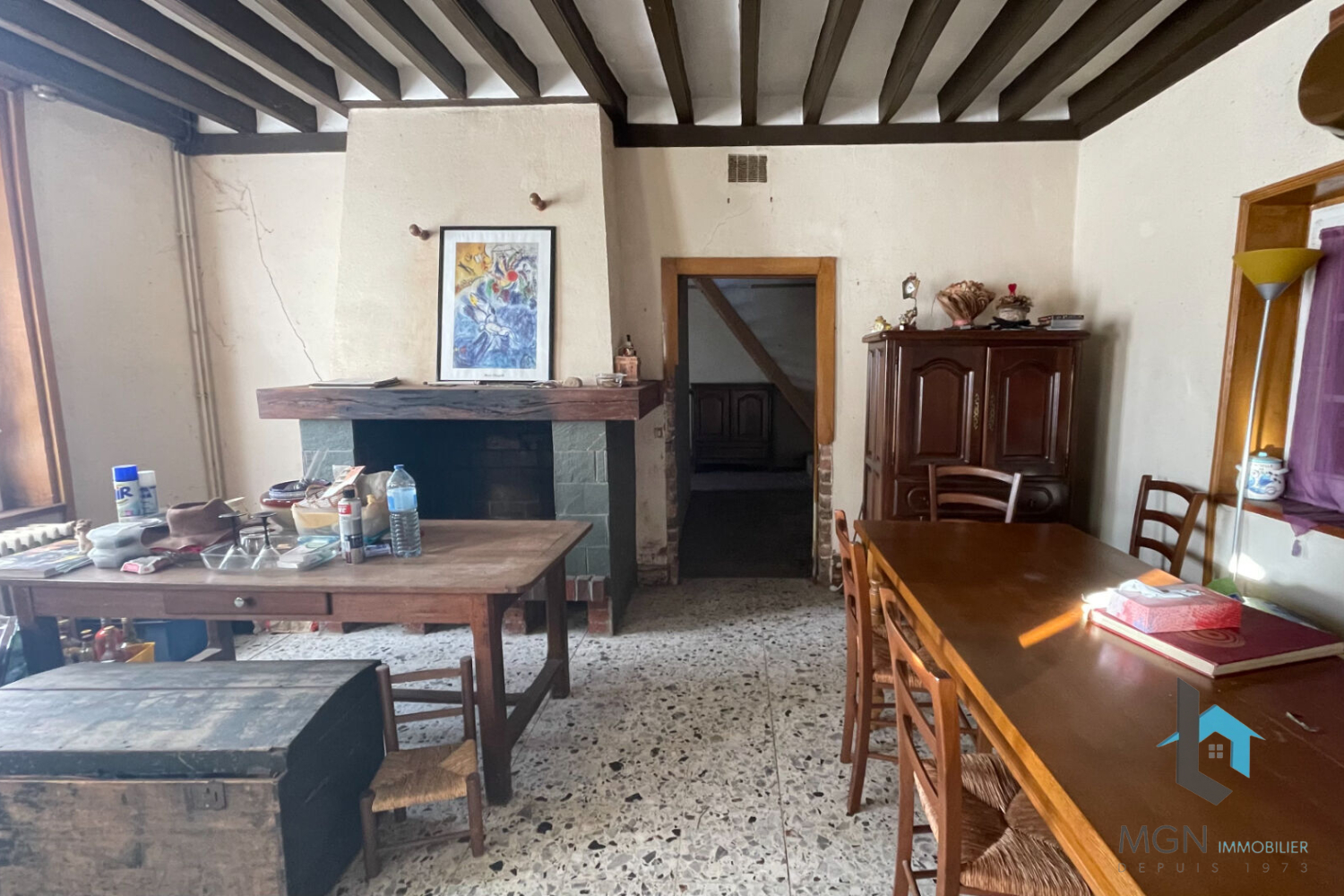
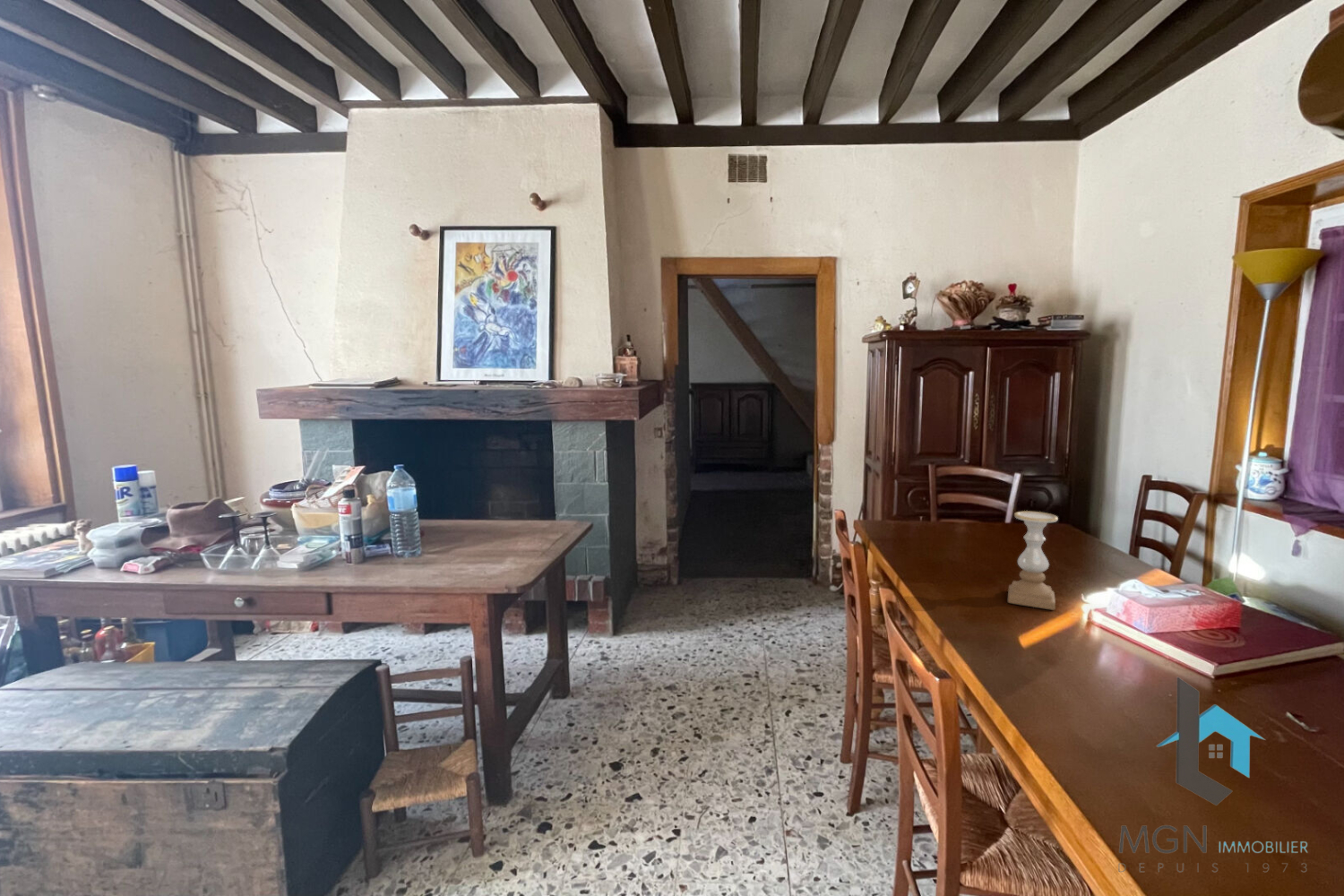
+ candle holder [1007,510,1059,611]
